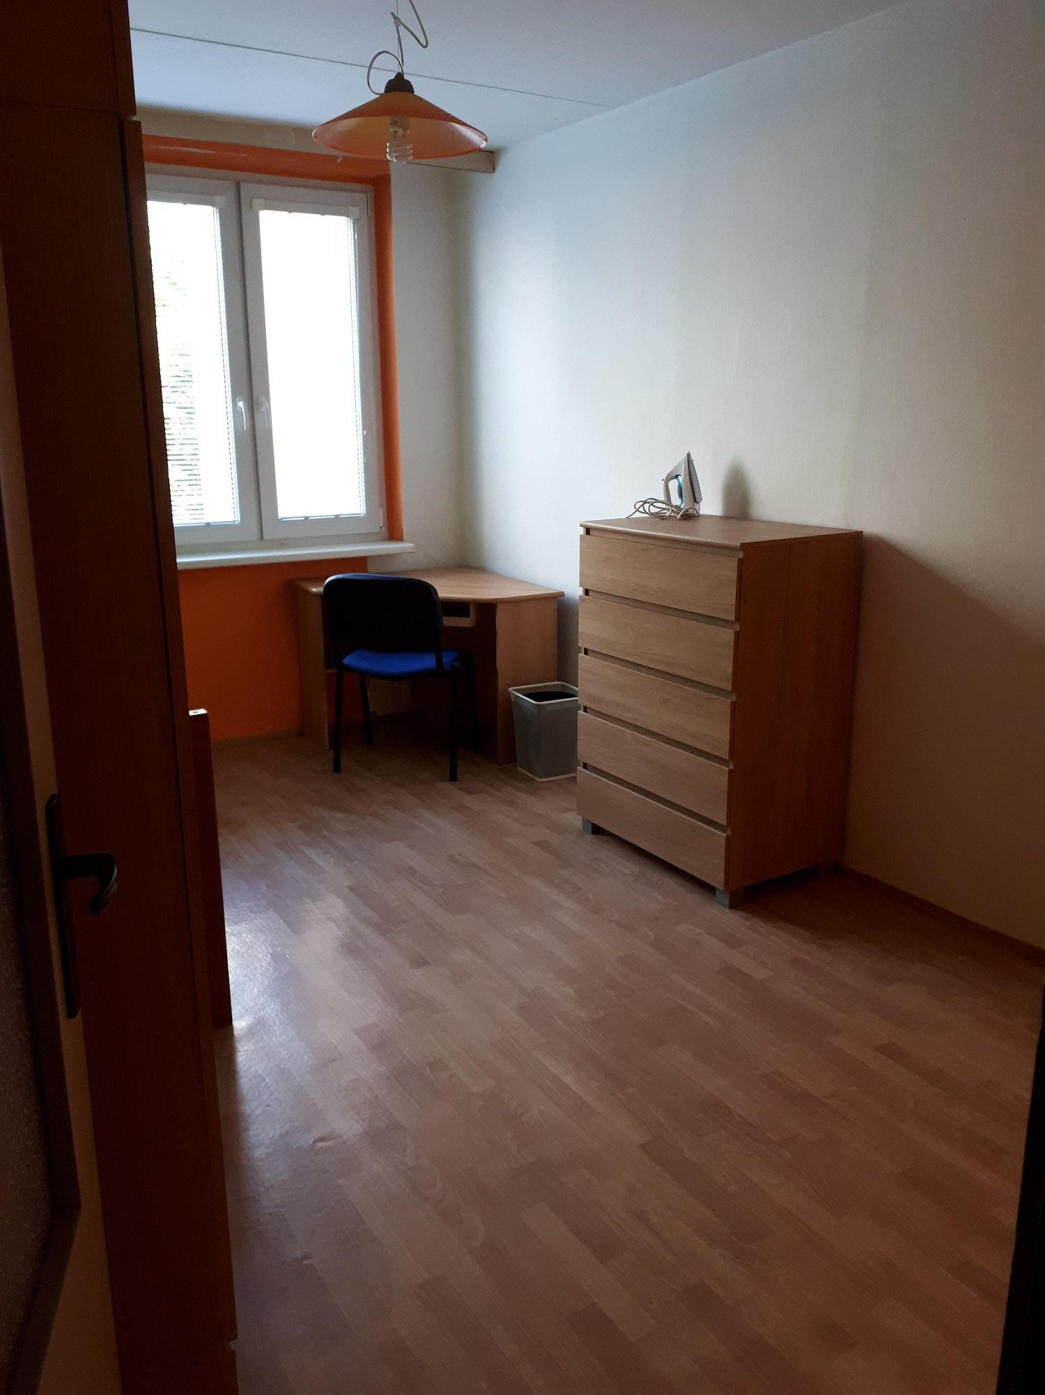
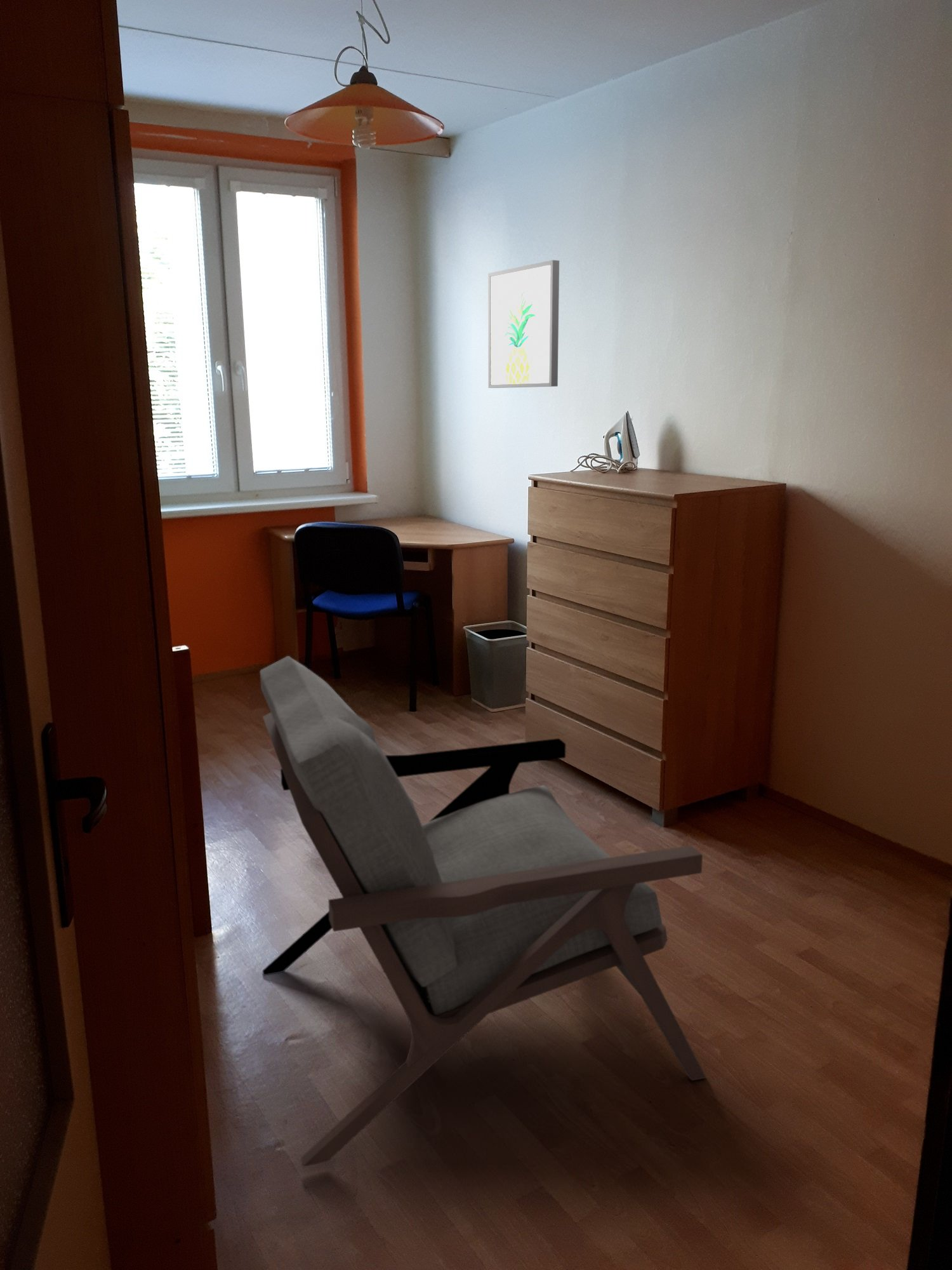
+ wall art [487,260,560,389]
+ armchair [259,655,707,1167]
